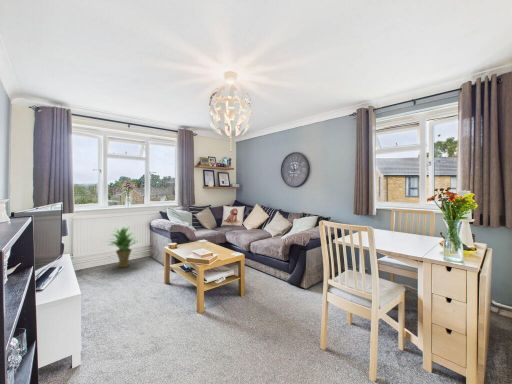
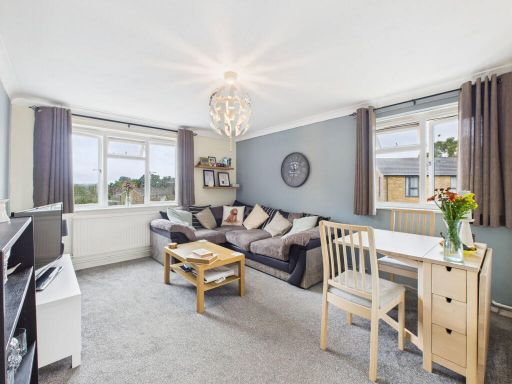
- potted plant [105,226,141,268]
